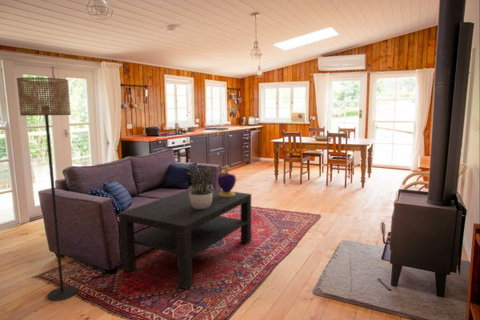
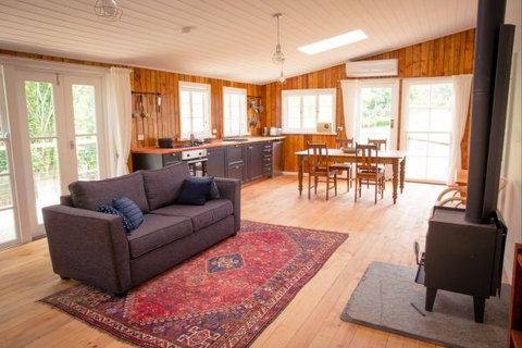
- potted plant [184,162,217,209]
- decorative container [216,165,237,197]
- coffee table [118,187,252,290]
- floor lamp [16,77,78,302]
